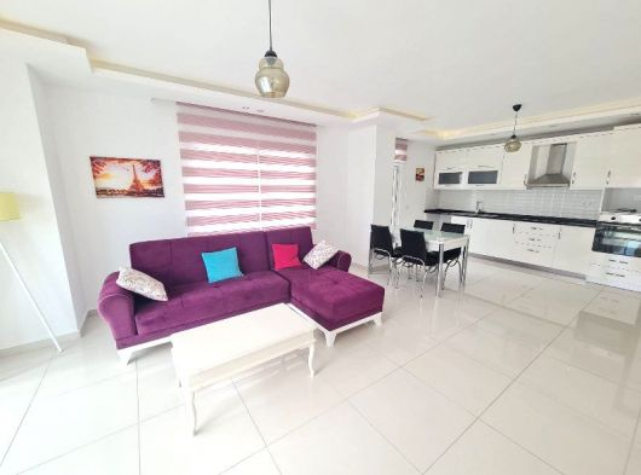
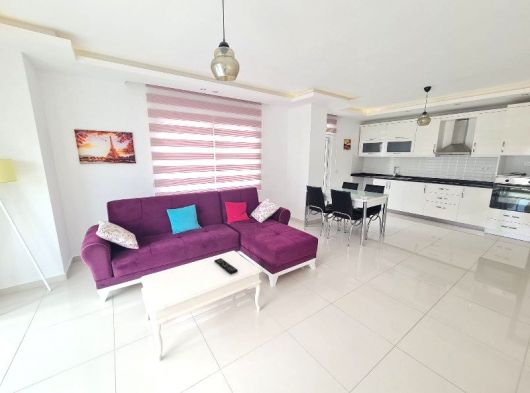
+ remote control [213,257,239,275]
